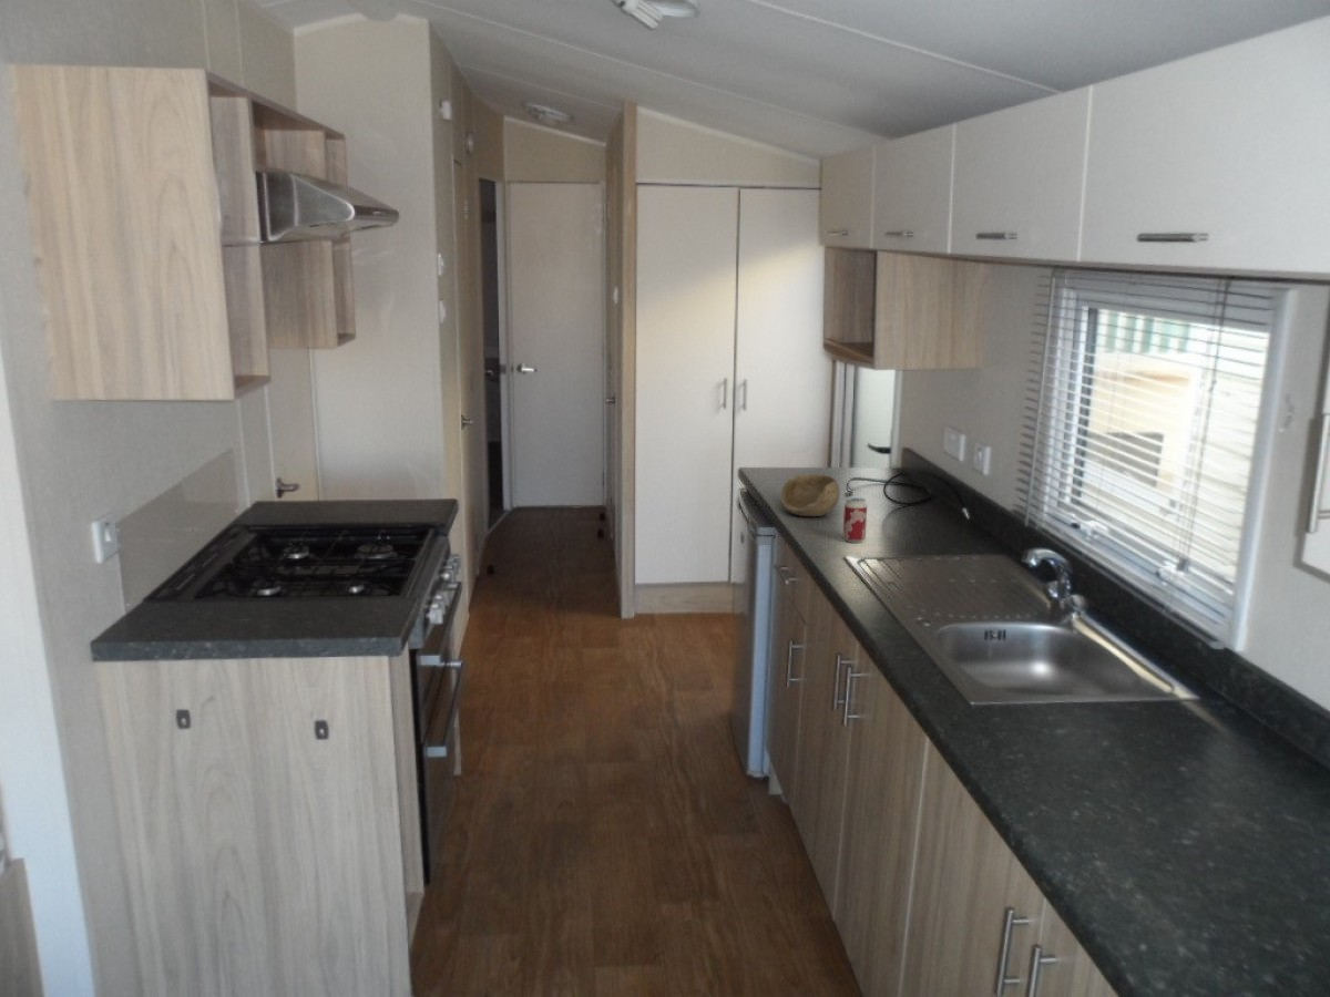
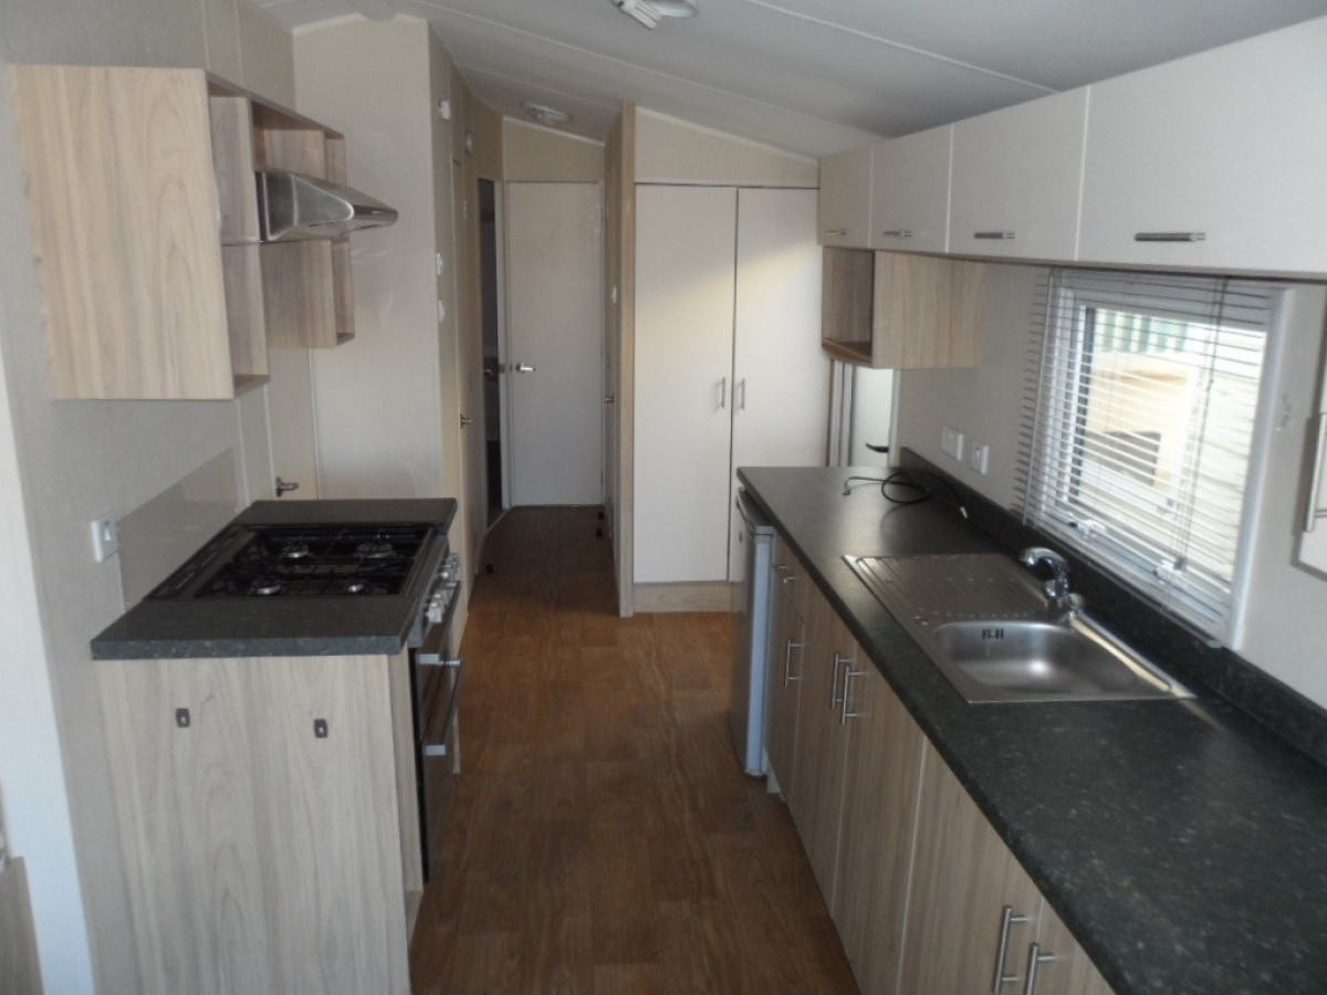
- beverage can [842,496,868,544]
- bowl [780,473,841,517]
